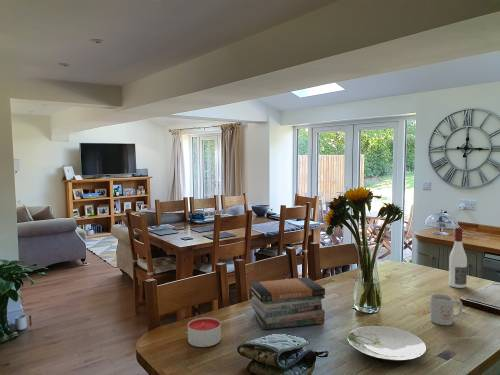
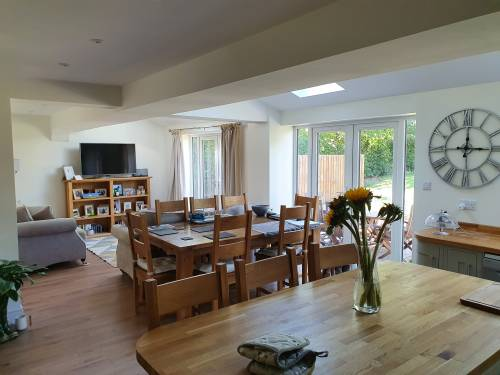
- book stack [248,276,326,331]
- mug [429,293,463,326]
- plate [346,325,427,362]
- alcohol [448,227,468,289]
- candle [187,316,222,348]
